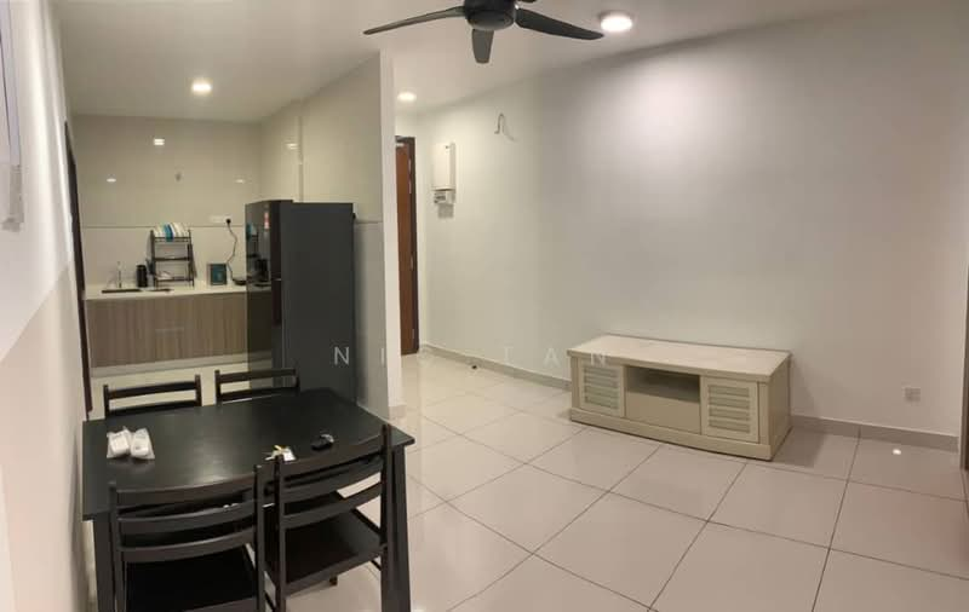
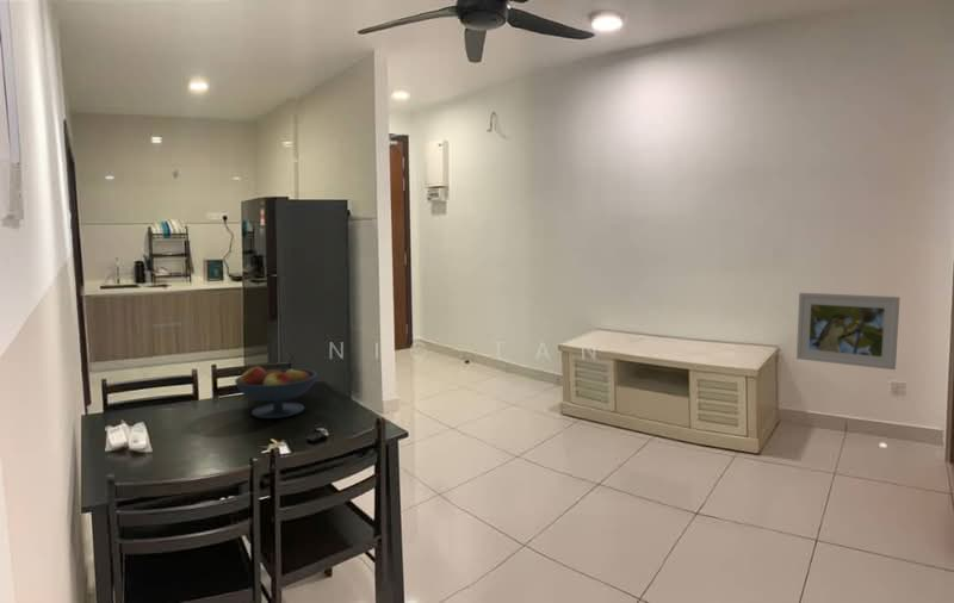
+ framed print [795,292,900,371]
+ fruit bowl [234,366,318,419]
